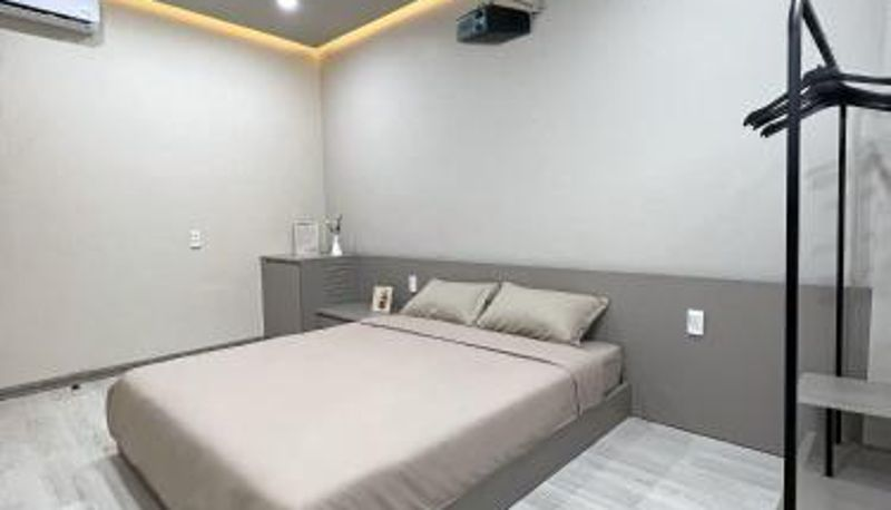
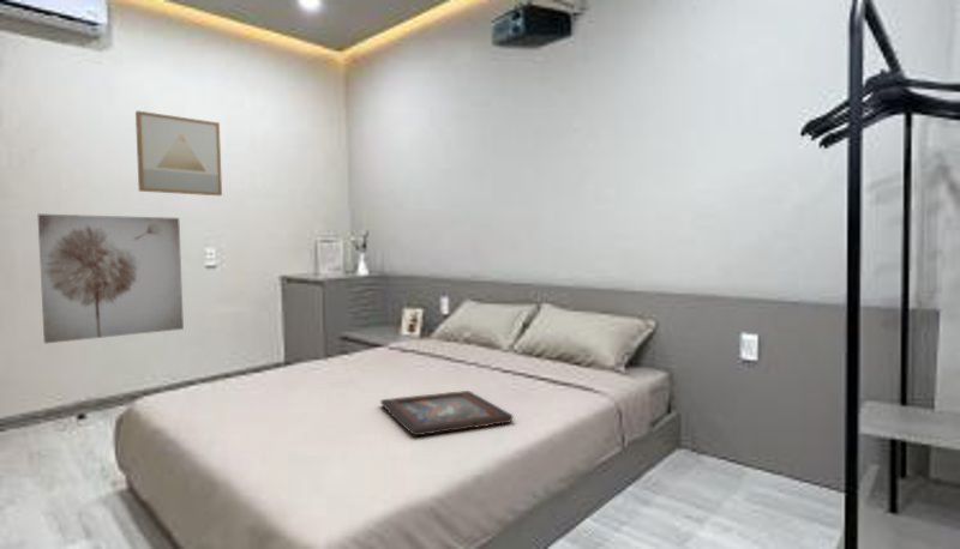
+ wall art [134,109,223,197]
+ wall art [37,213,185,344]
+ decorative tray [379,390,515,436]
